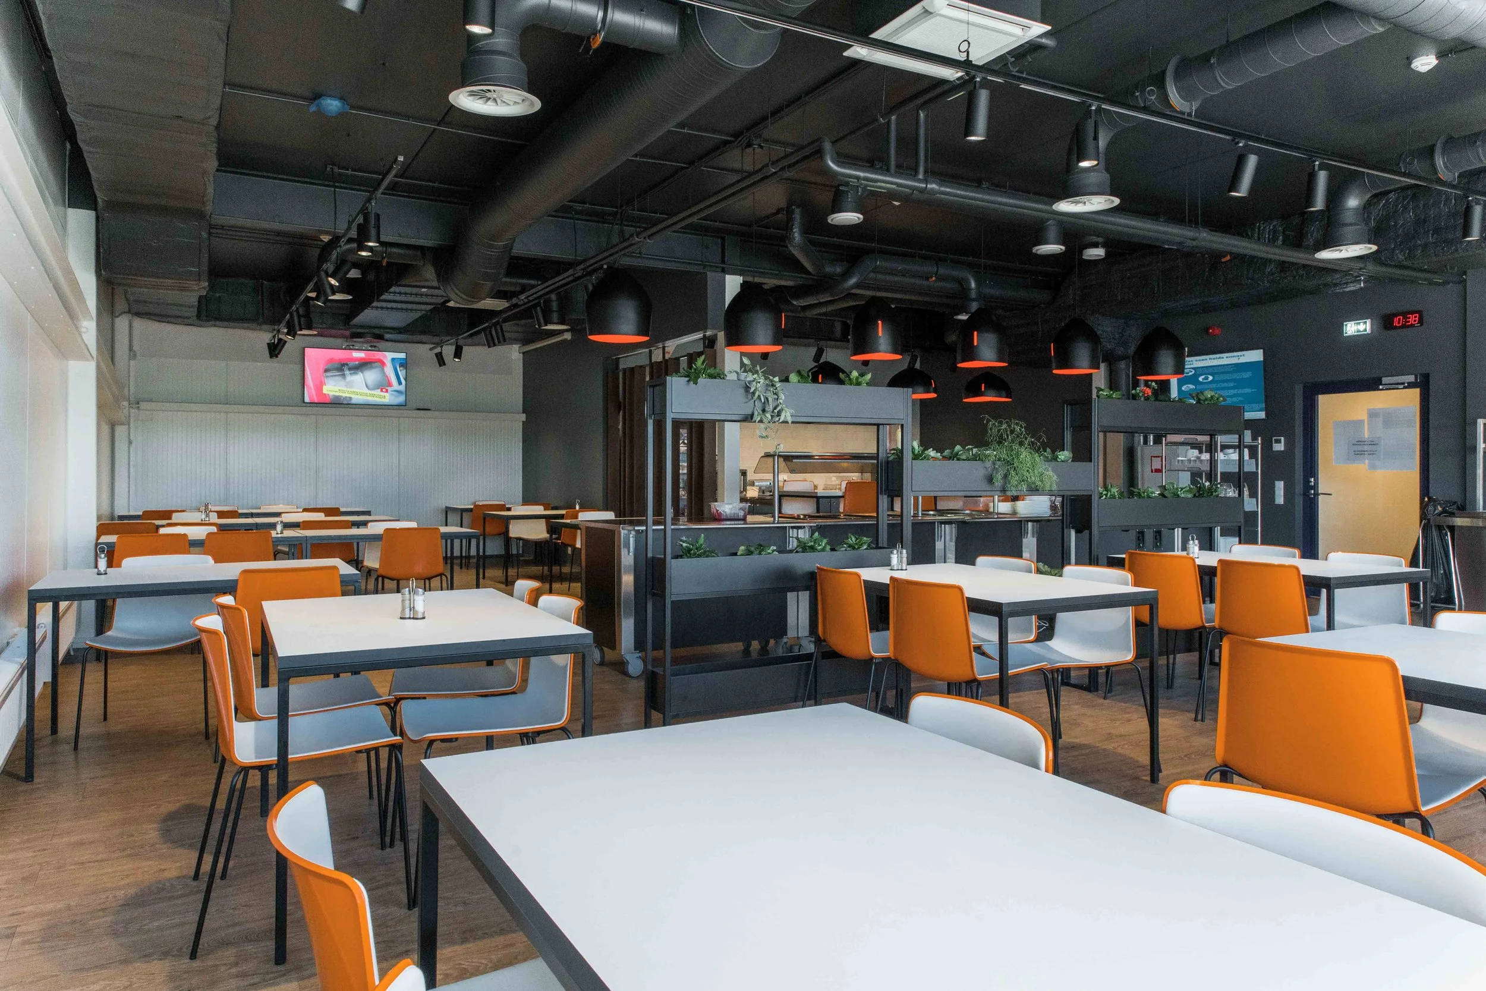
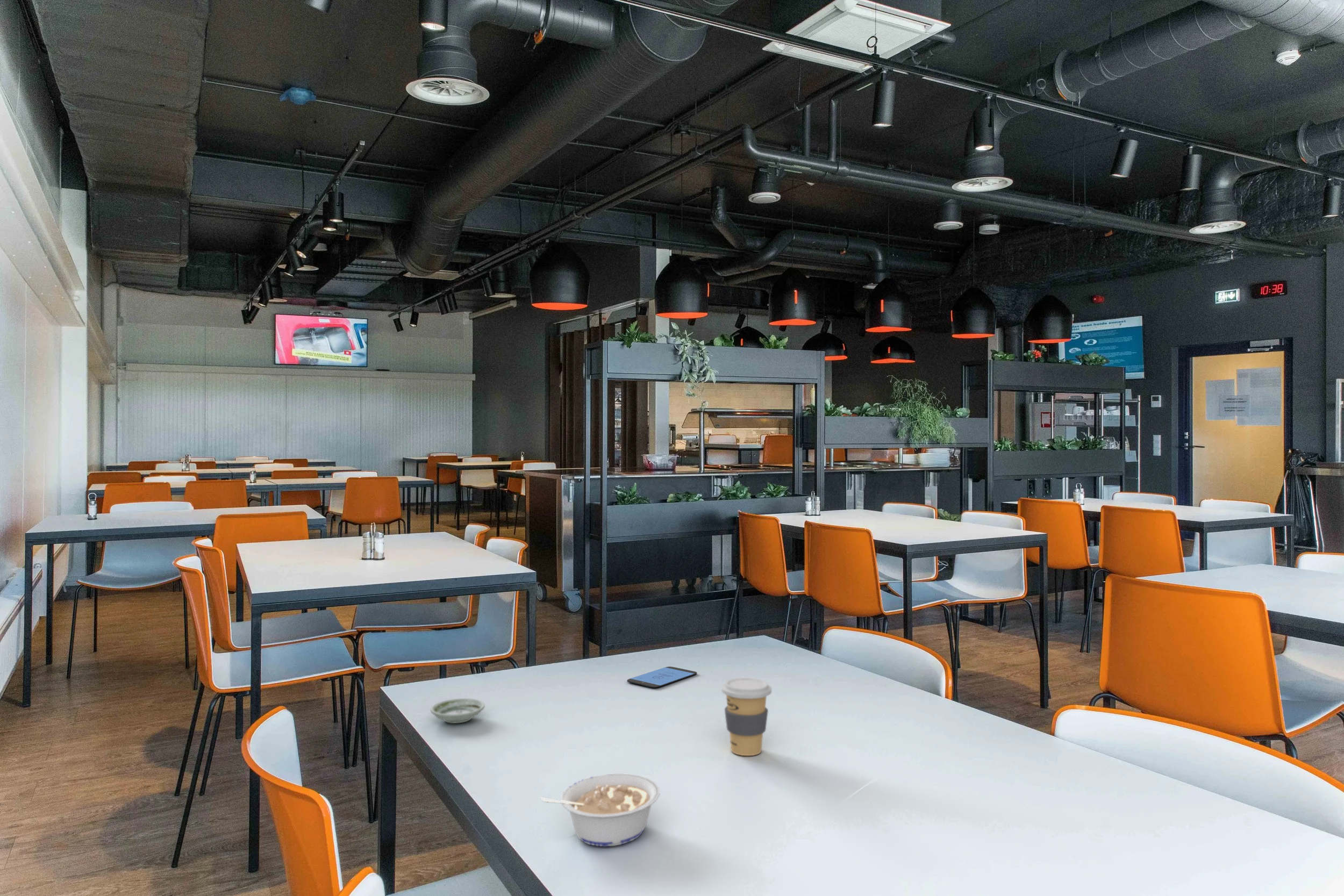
+ coffee cup [721,677,772,756]
+ smartphone [627,666,697,688]
+ legume [539,773,661,847]
+ saucer [430,698,485,724]
